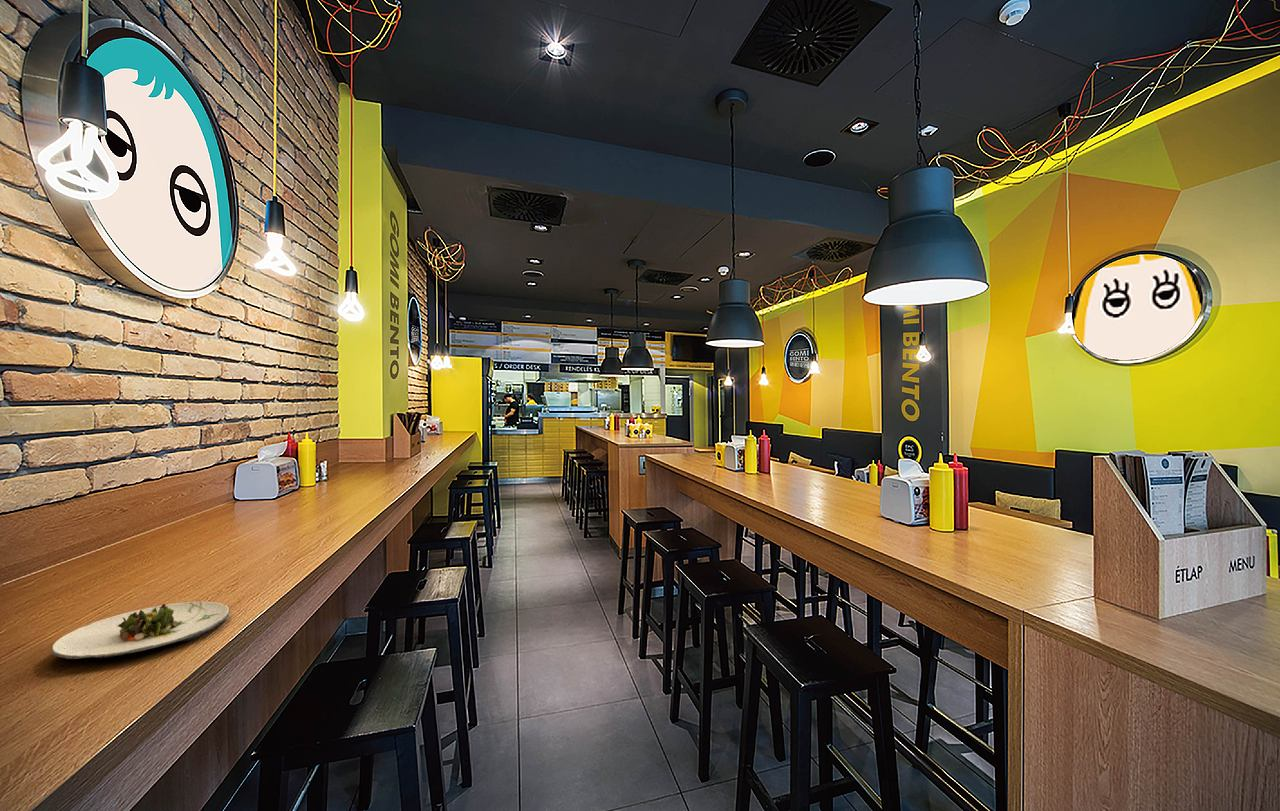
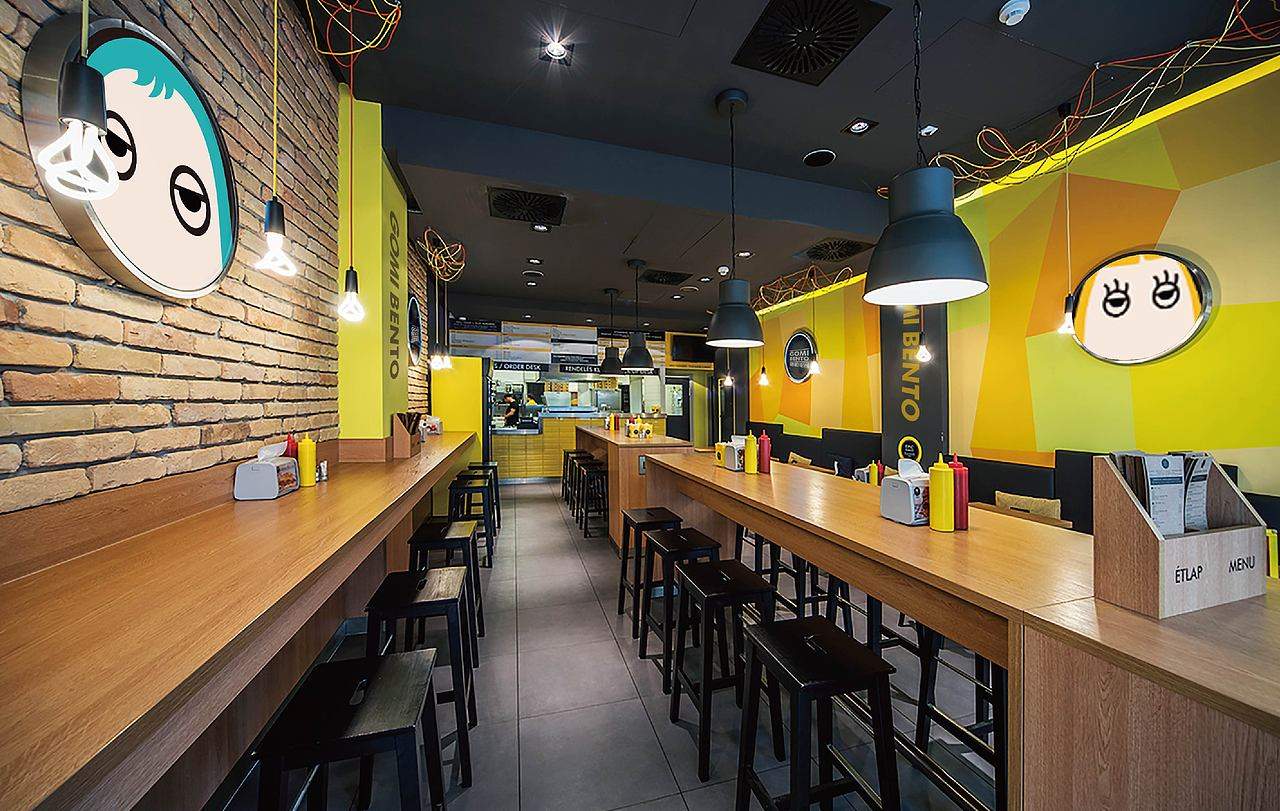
- salad plate [50,601,230,660]
